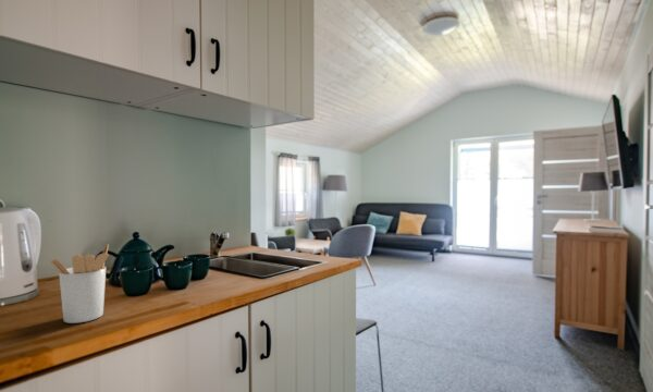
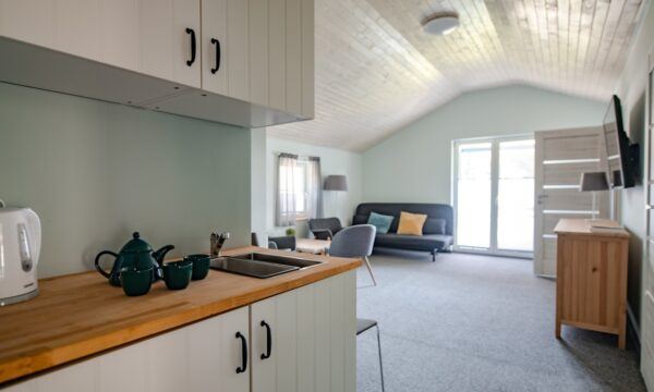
- utensil holder [48,243,110,324]
